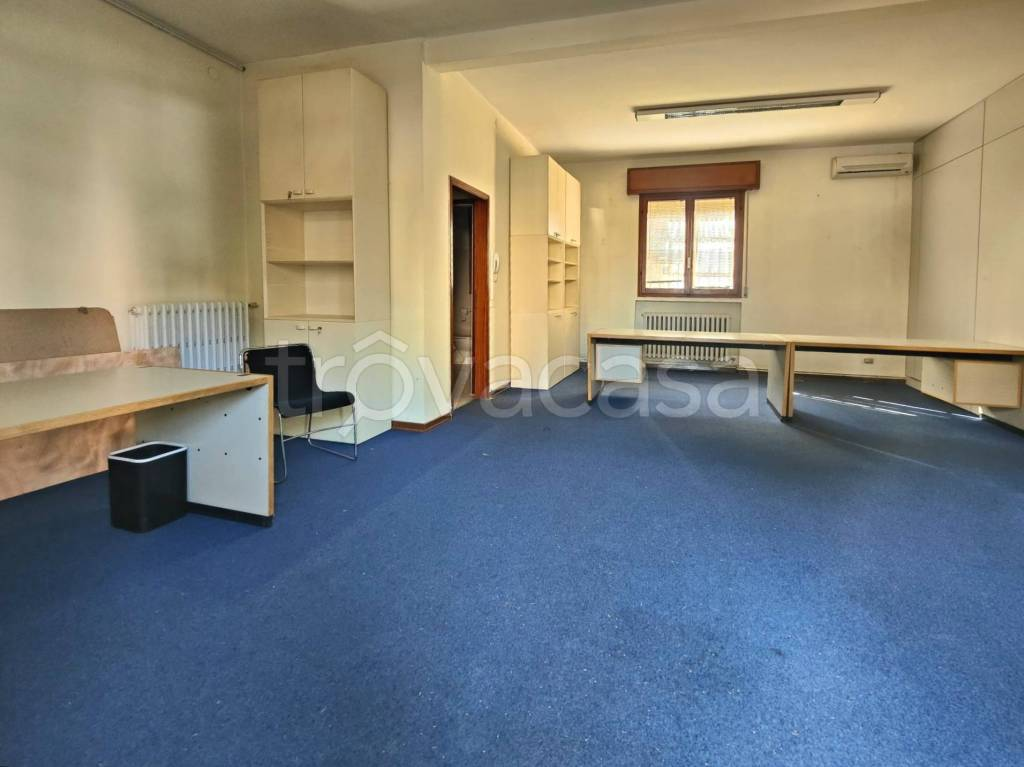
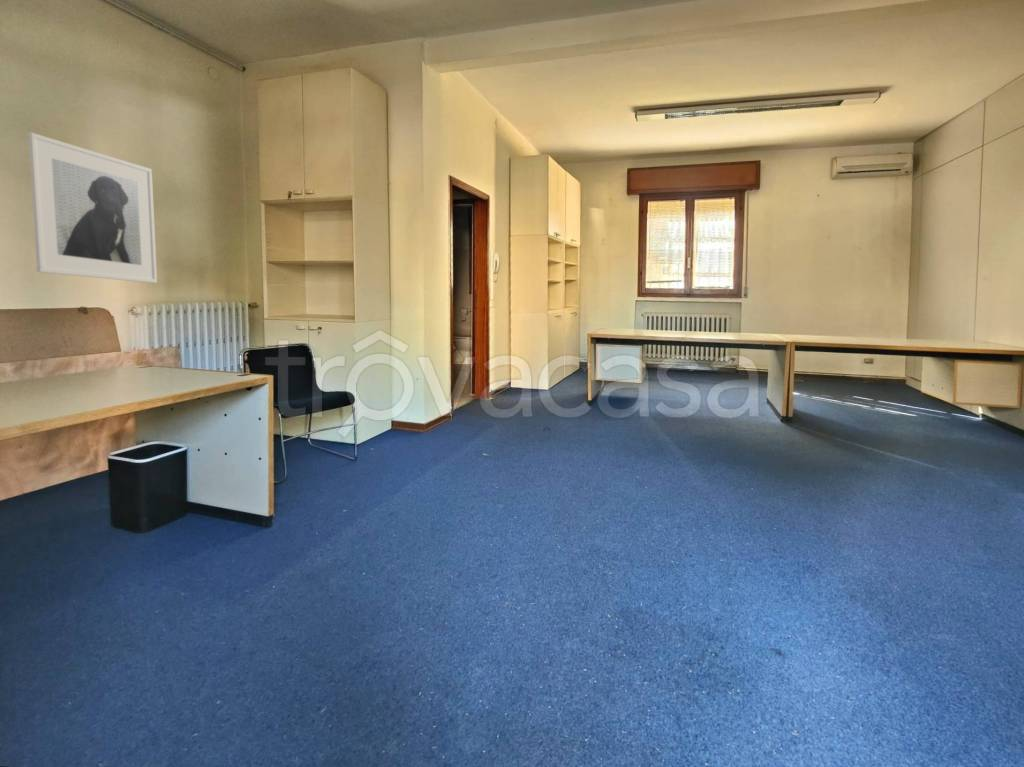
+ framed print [27,131,158,284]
